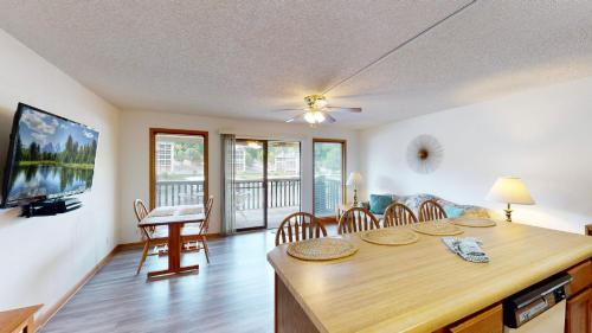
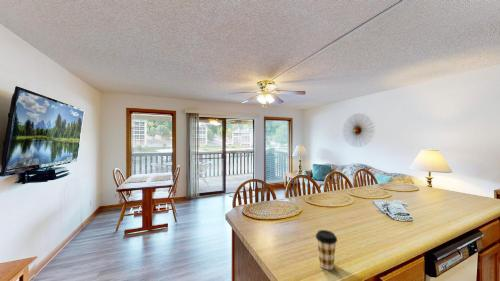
+ coffee cup [315,229,338,271]
